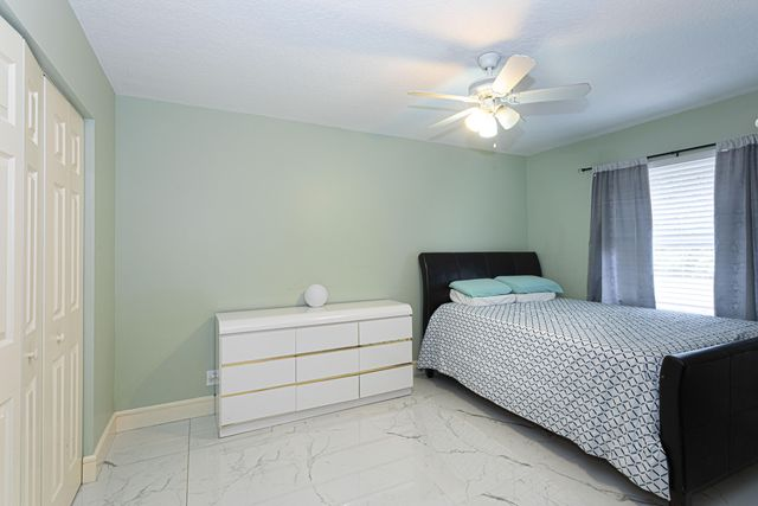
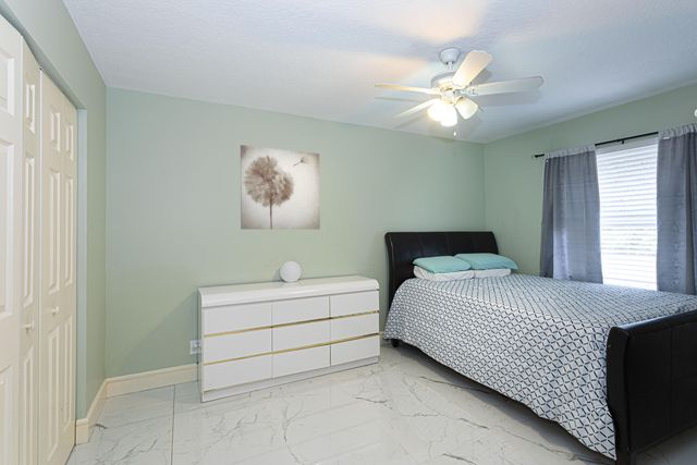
+ wall art [240,144,321,231]
